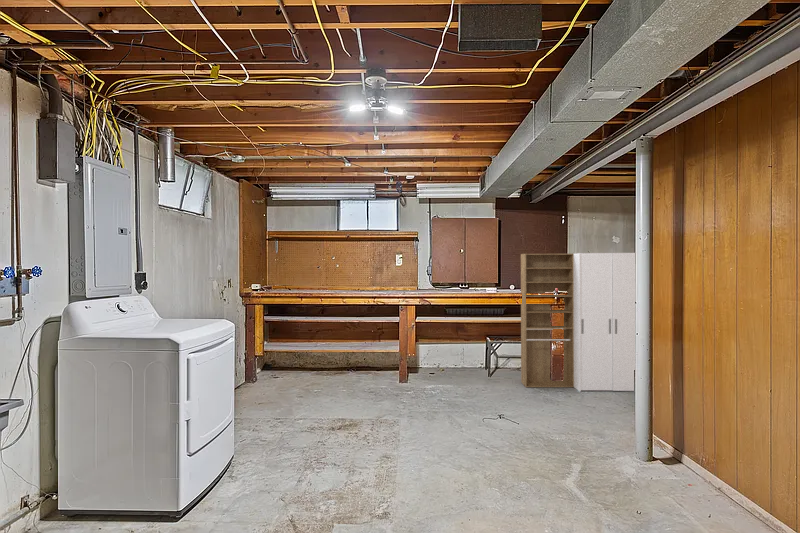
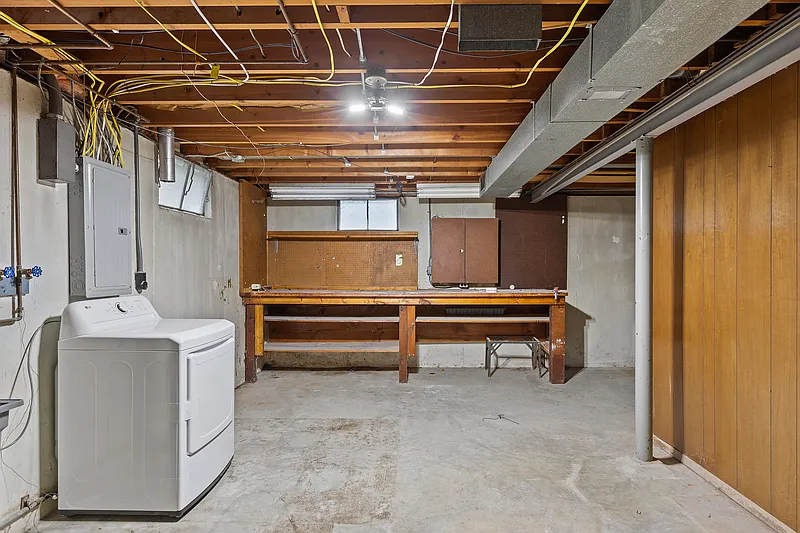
- storage cabinet [520,252,636,393]
